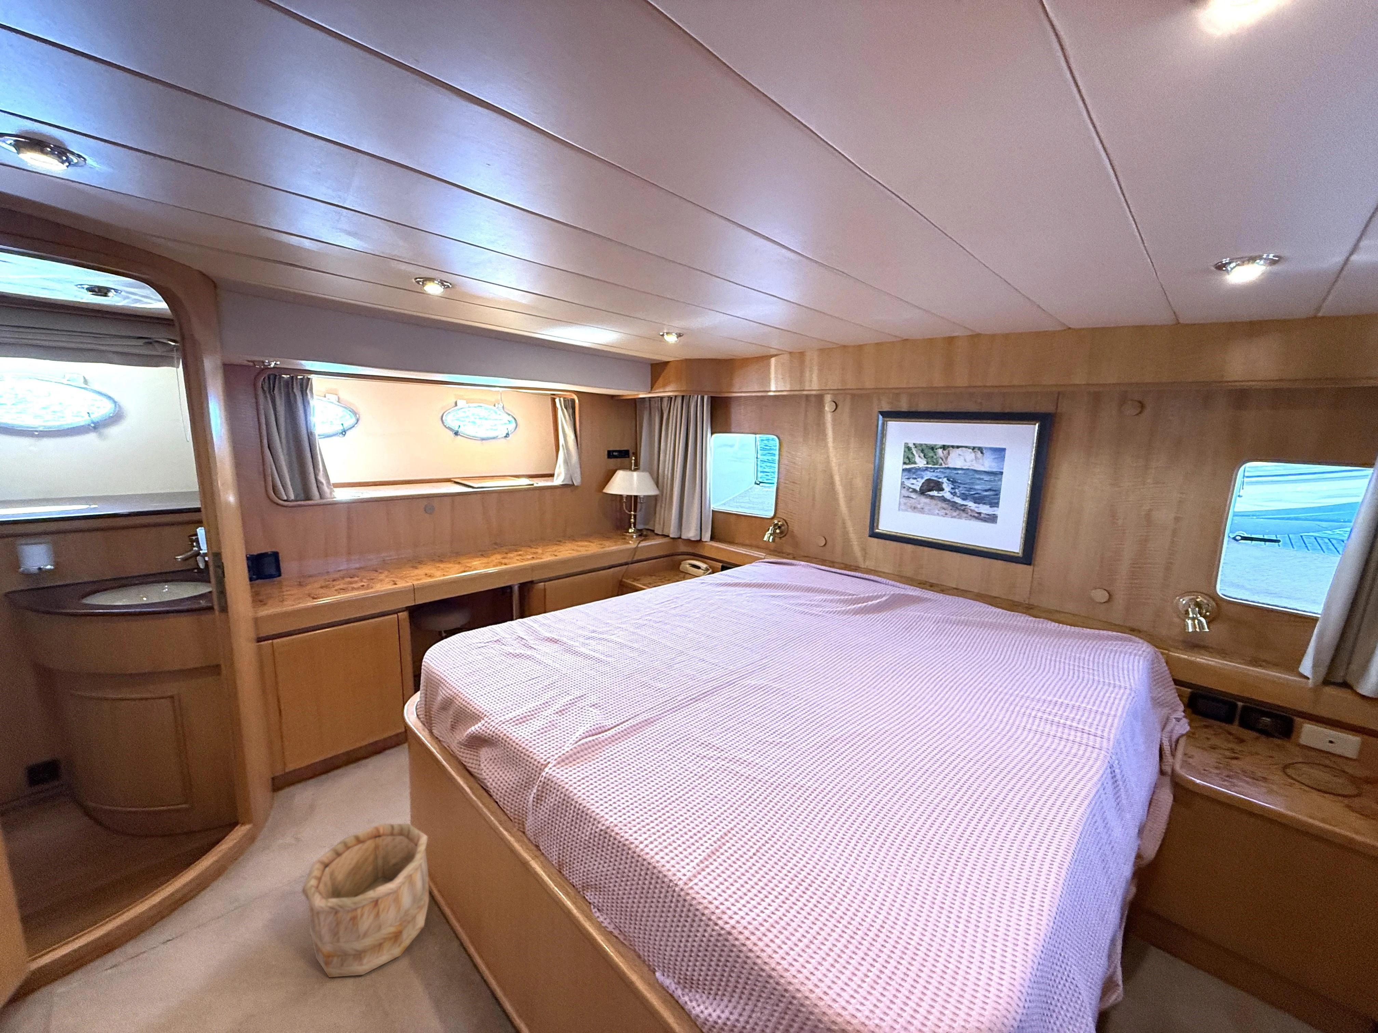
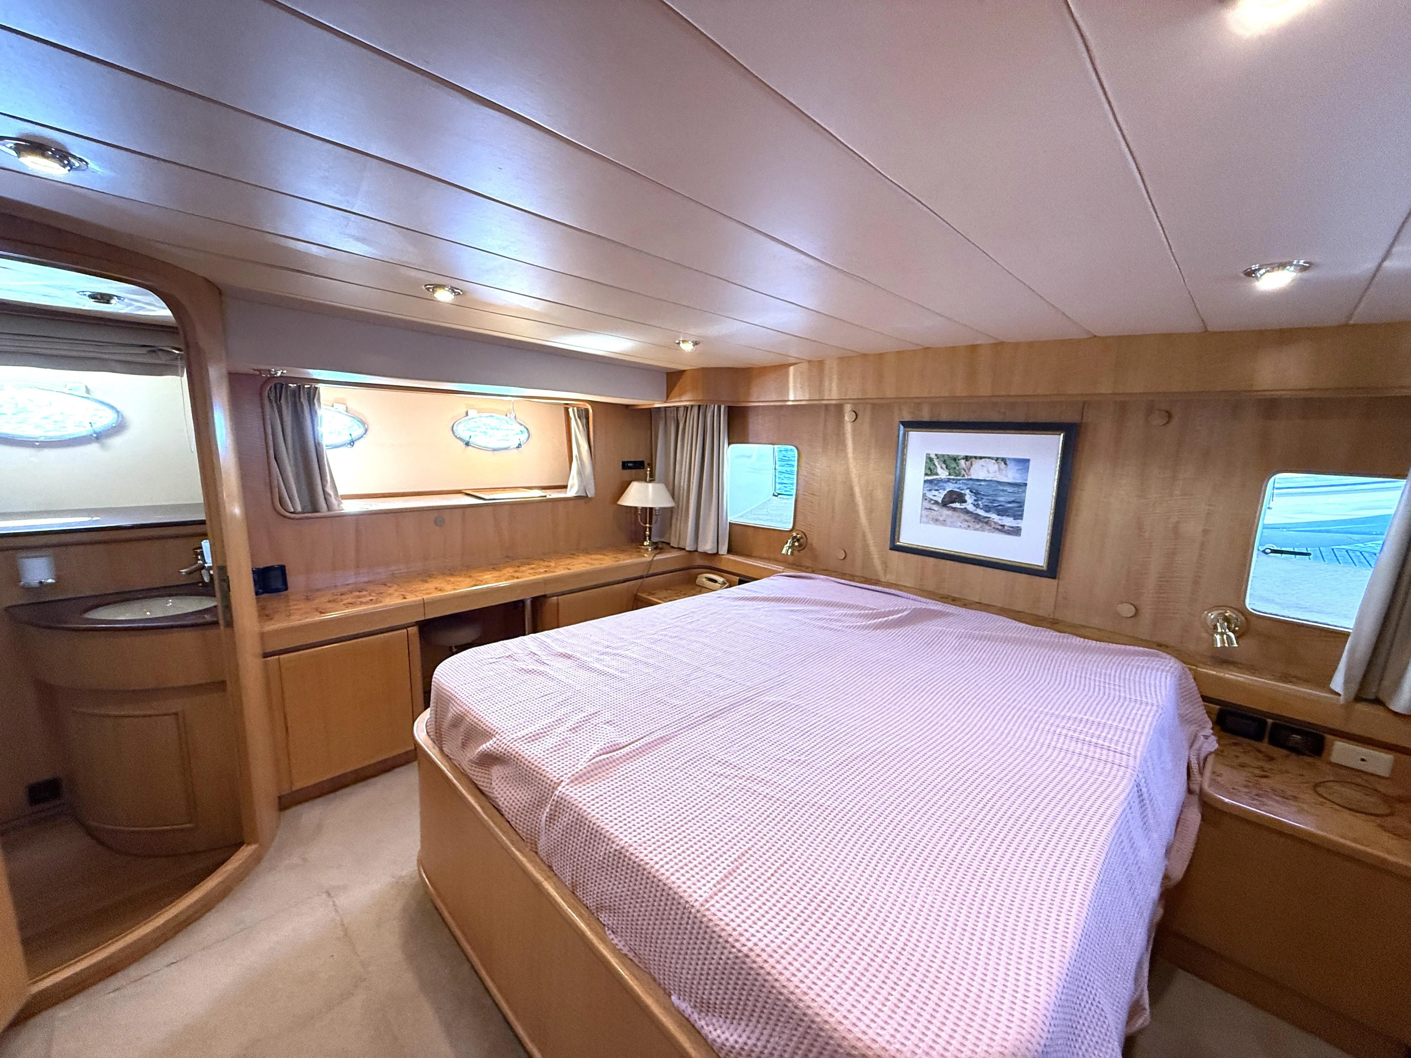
- wooden bucket [301,824,430,978]
